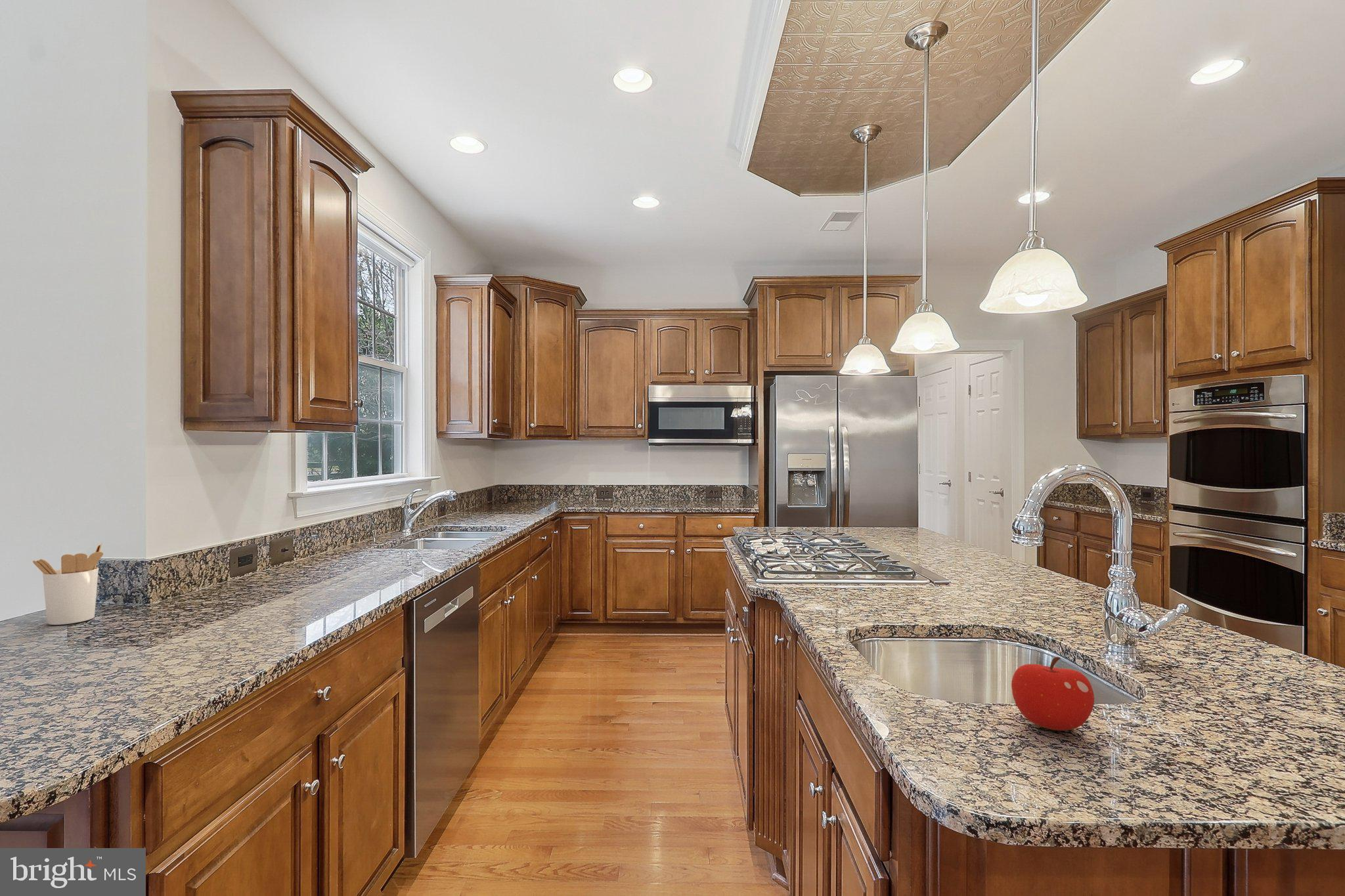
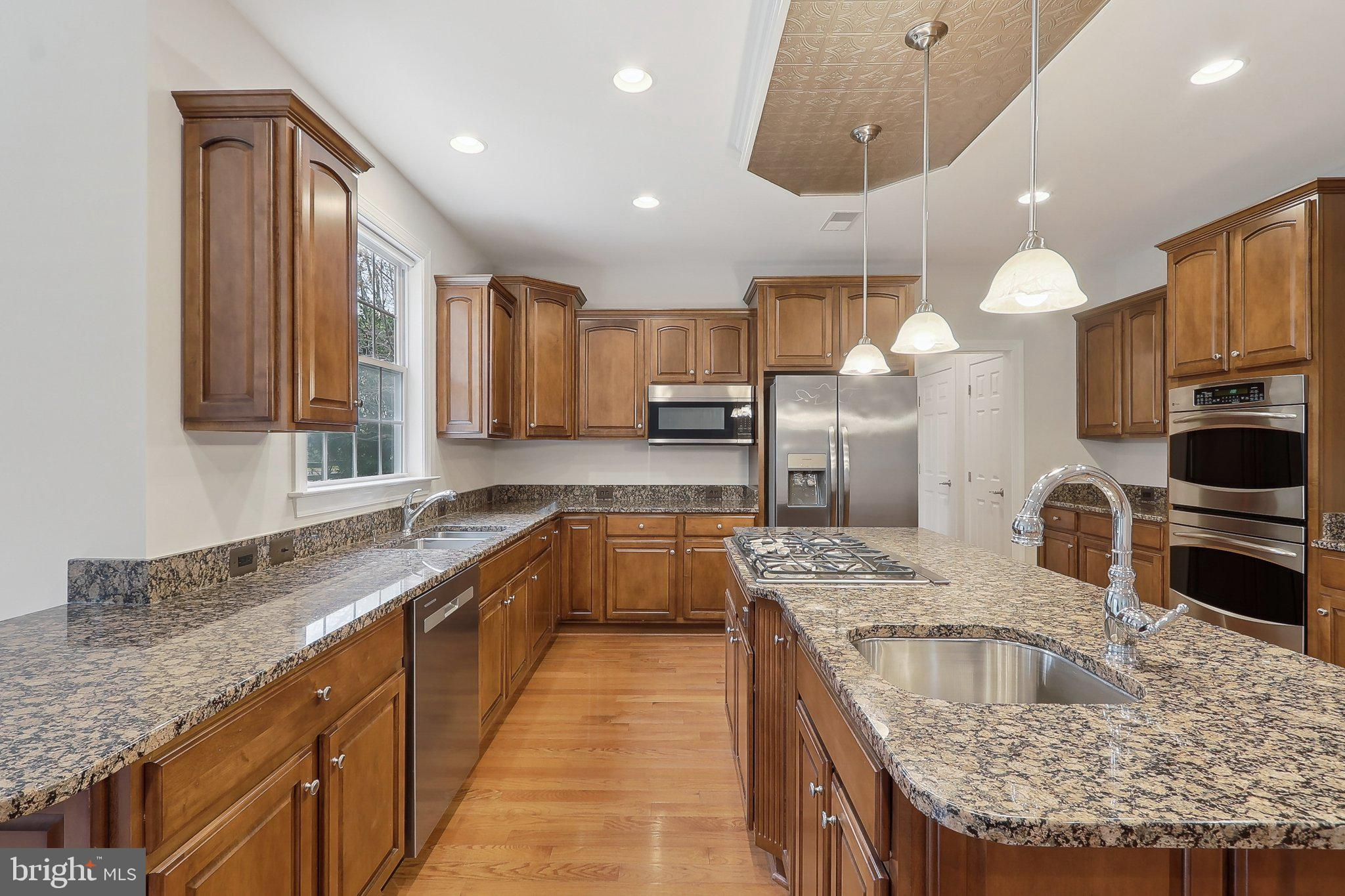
- fruit [1011,656,1095,731]
- utensil holder [32,543,104,626]
